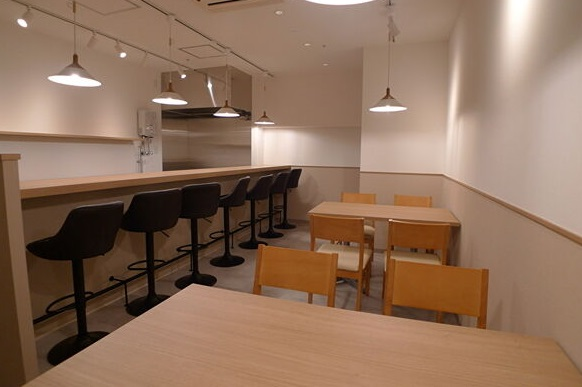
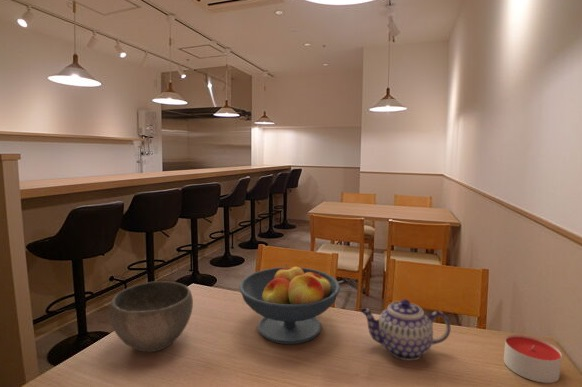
+ bowl [108,280,194,353]
+ teapot [360,298,451,361]
+ candle [503,334,563,384]
+ fruit bowl [238,263,341,345]
